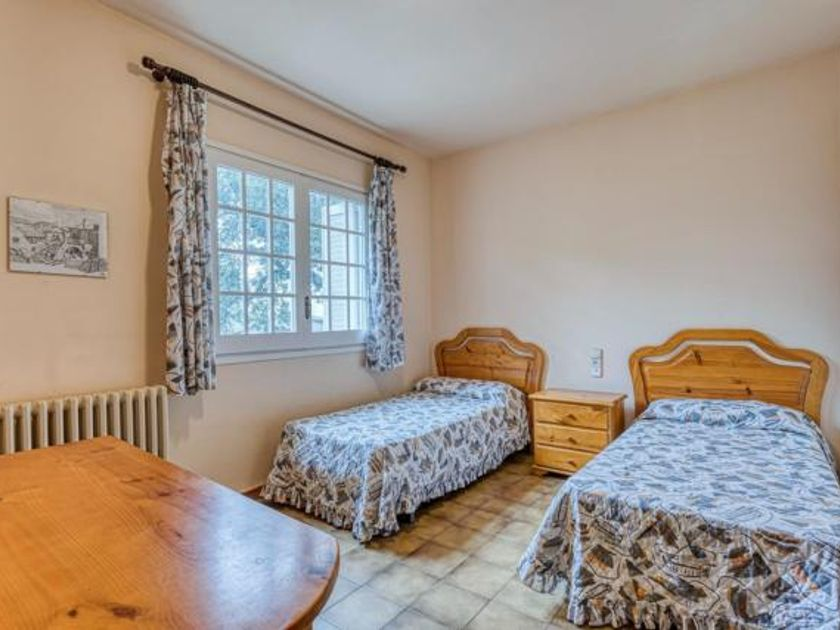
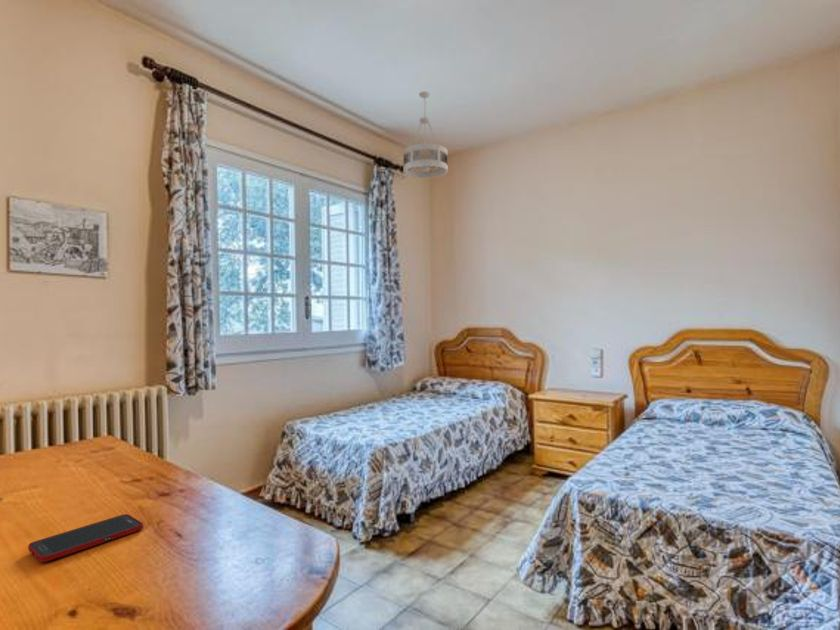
+ cell phone [27,513,144,563]
+ ceiling light fixture [402,91,449,179]
